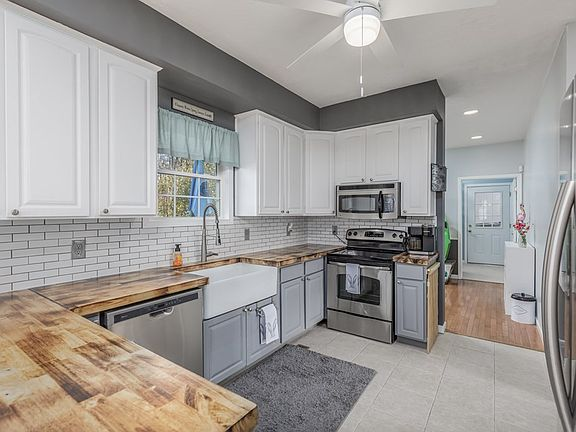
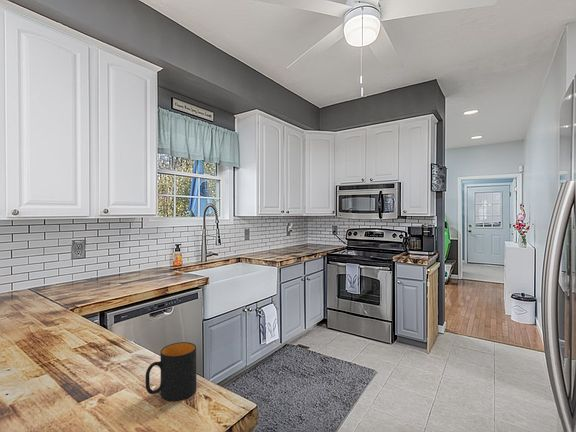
+ mug [145,341,197,402]
